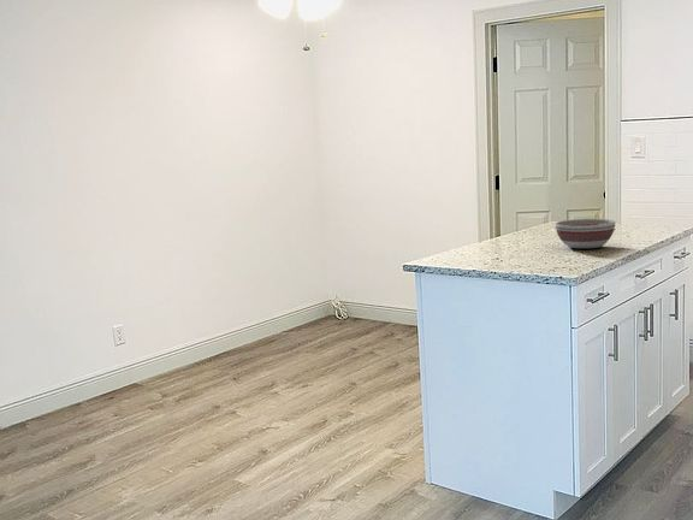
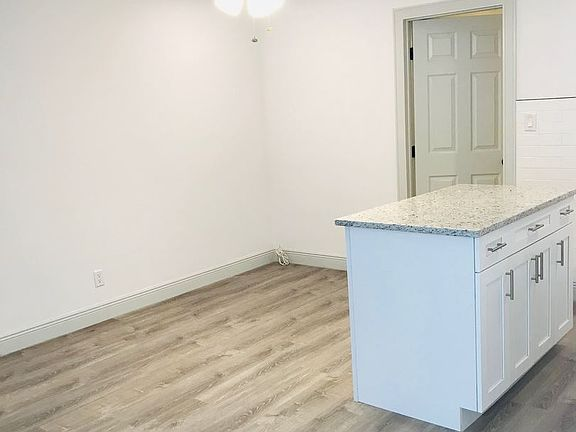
- bowl [555,218,616,249]
